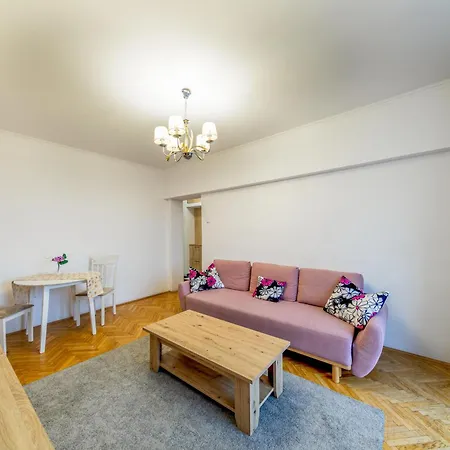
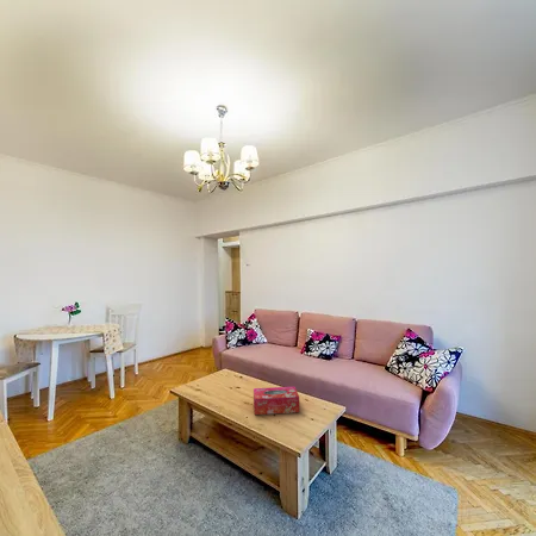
+ tissue box [253,386,300,416]
